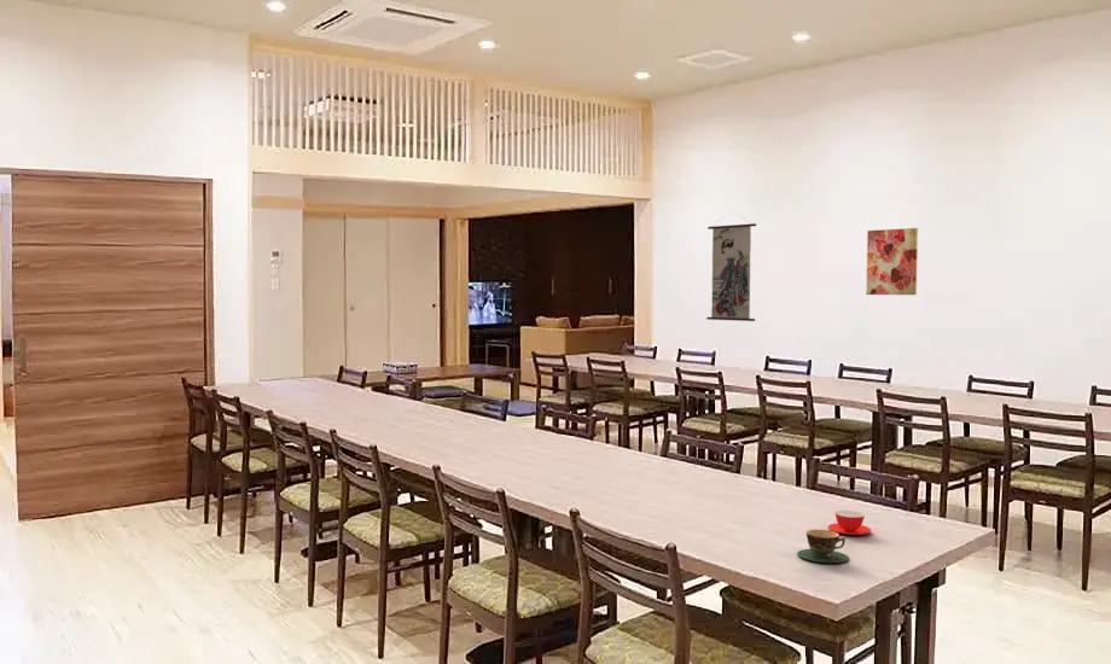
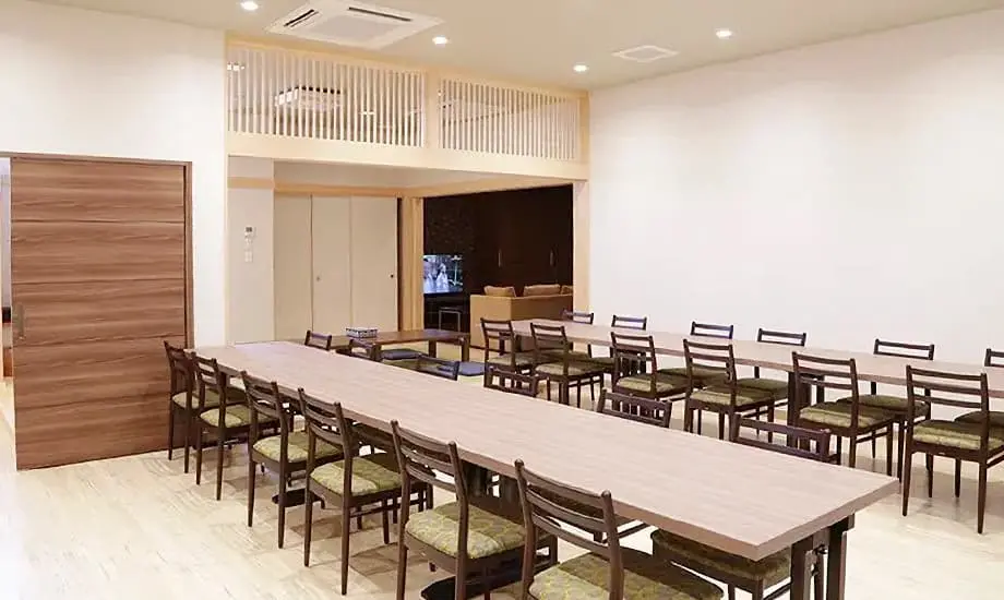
- teacup [796,528,850,564]
- wall art [865,227,919,296]
- teacup [827,509,872,536]
- wall scroll [705,211,757,322]
